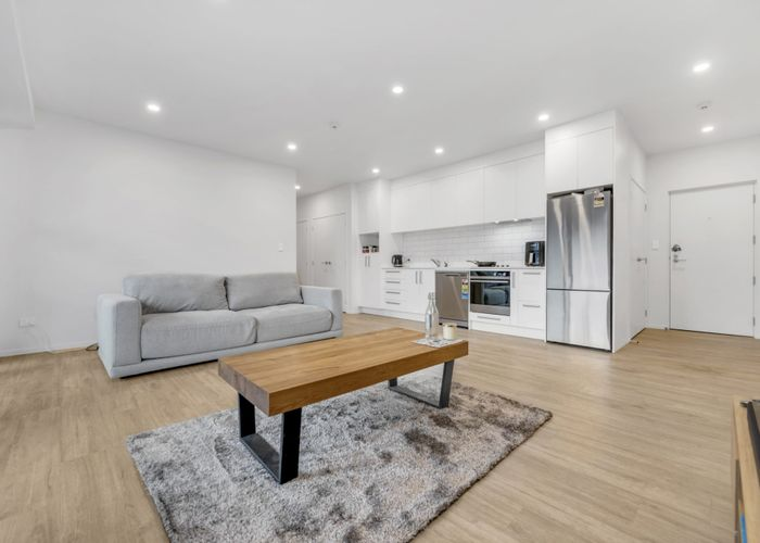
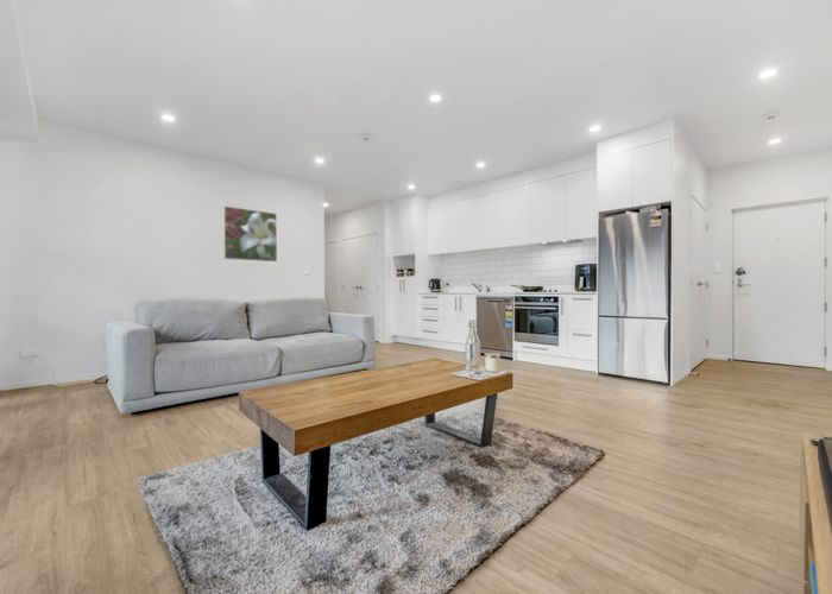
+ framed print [222,204,278,263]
